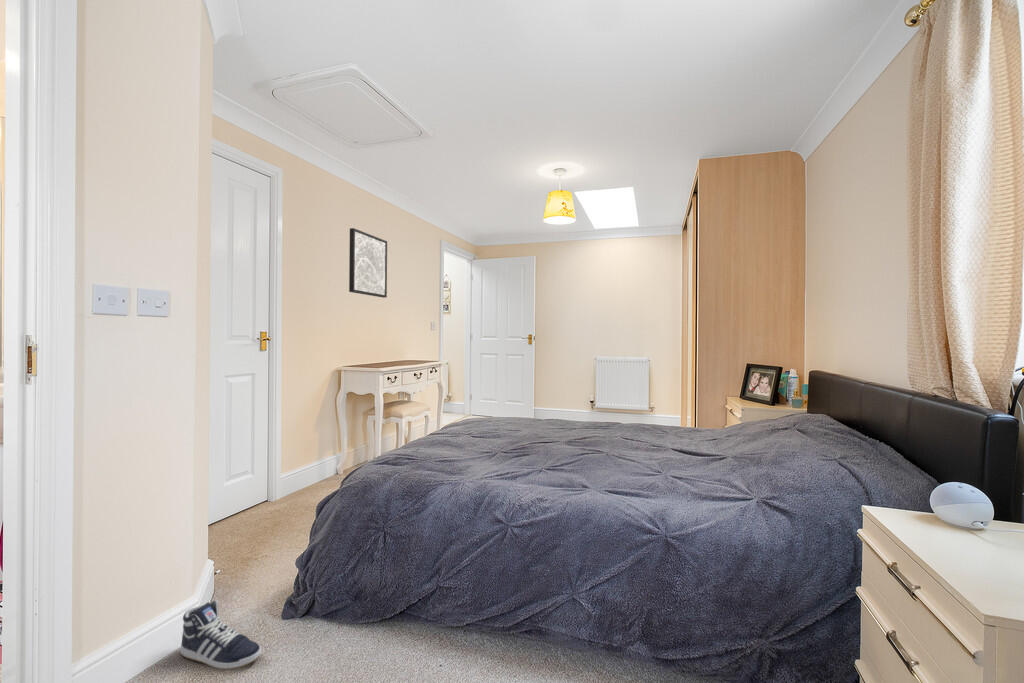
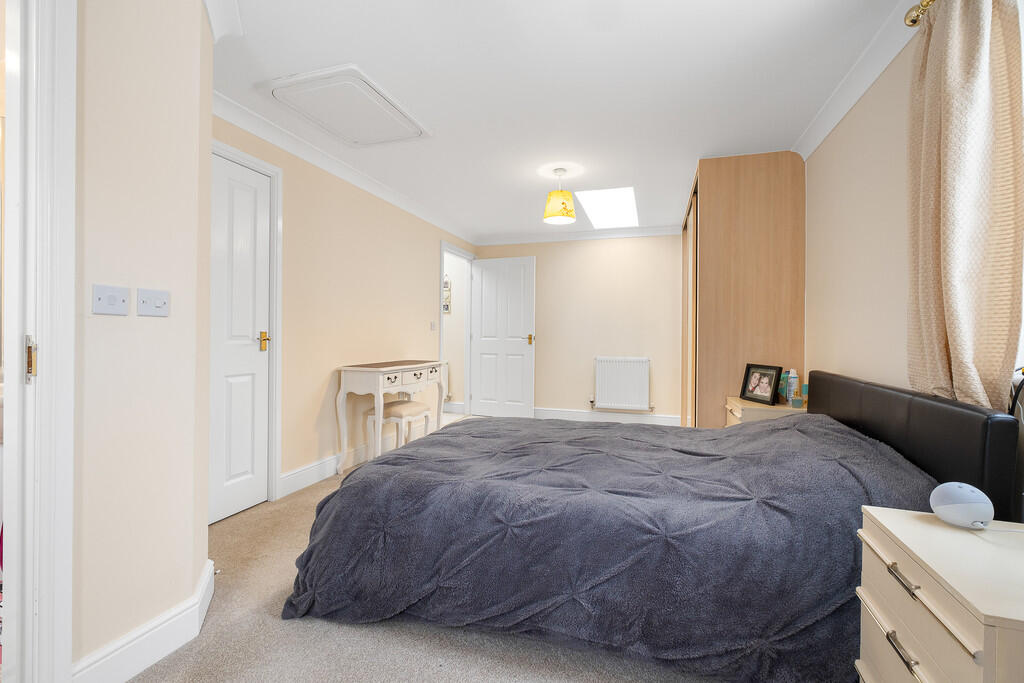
- wall art [348,227,388,299]
- sneaker [180,599,262,671]
